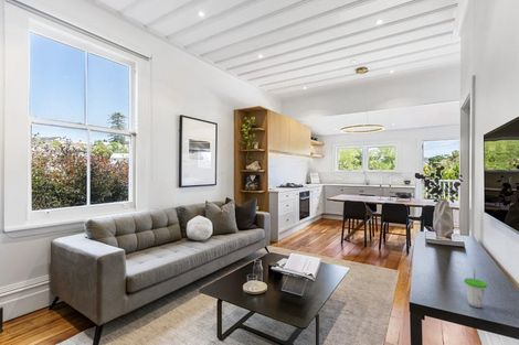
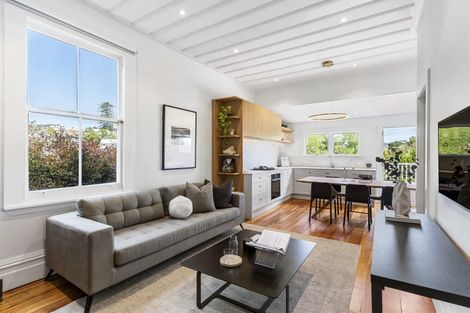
- cup [463,268,488,309]
